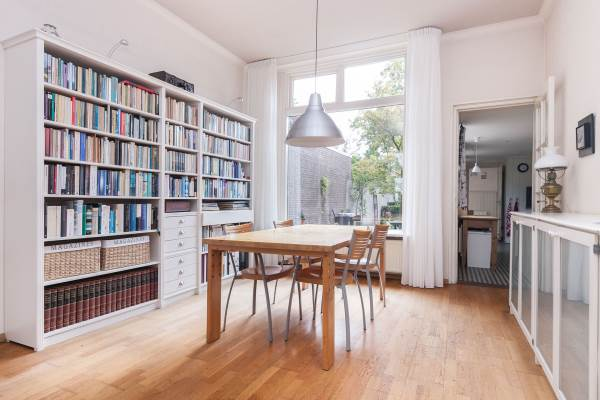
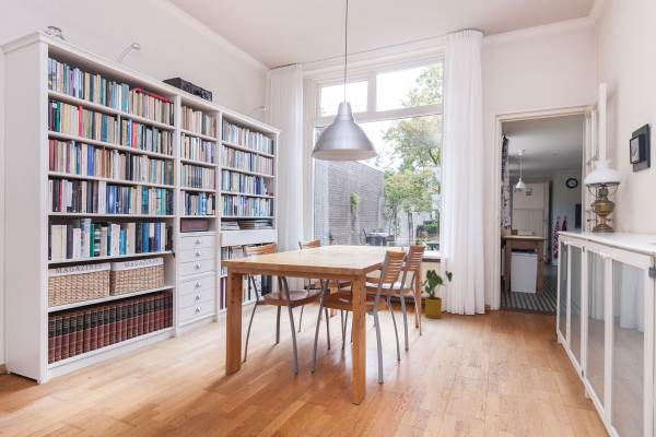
+ house plant [412,269,454,319]
